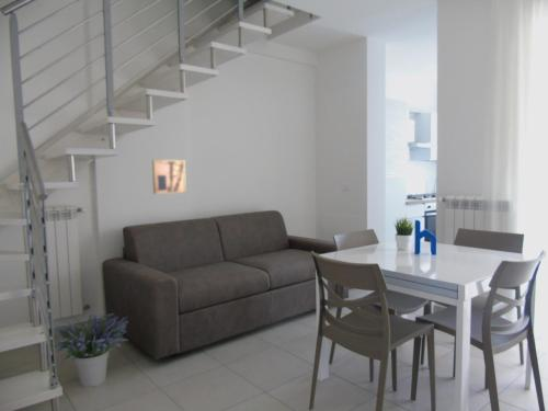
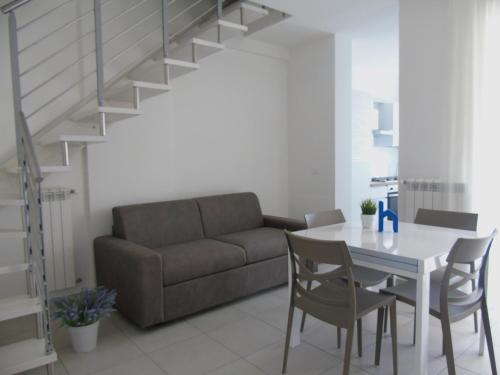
- wall art [151,159,187,195]
